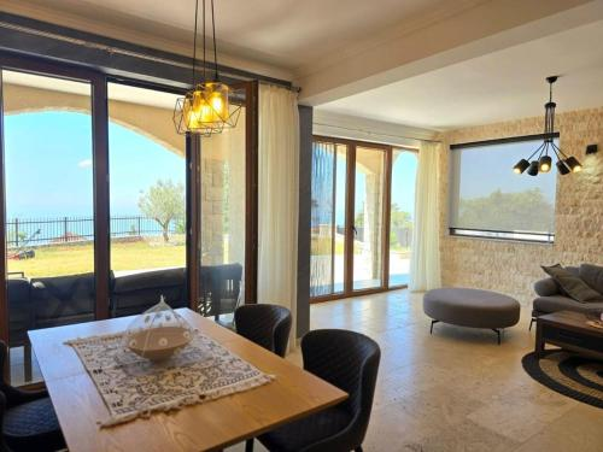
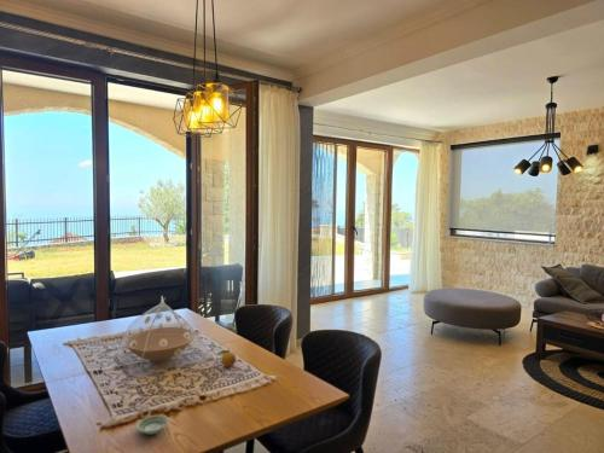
+ saucer [135,414,170,436]
+ fruit [215,345,237,368]
